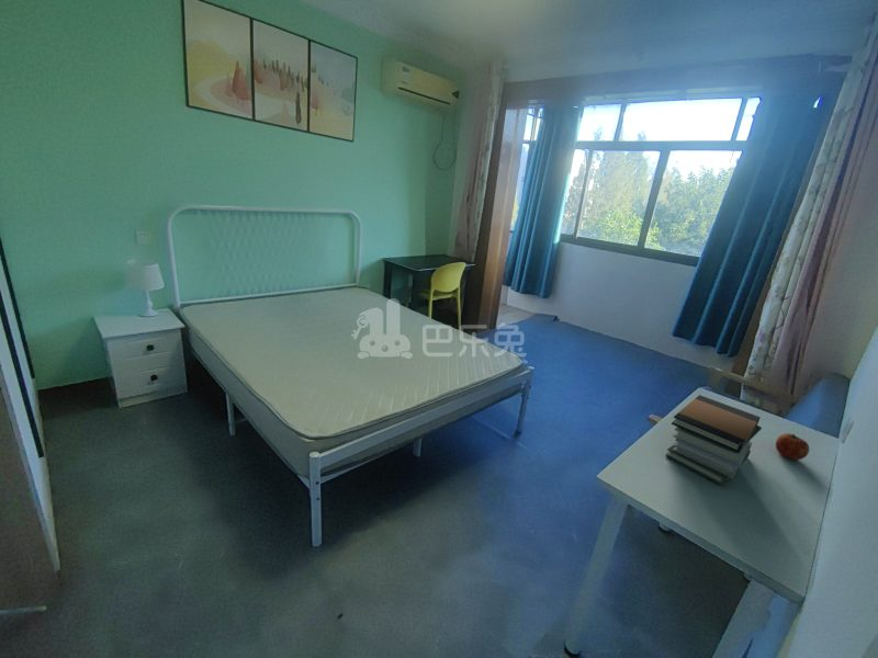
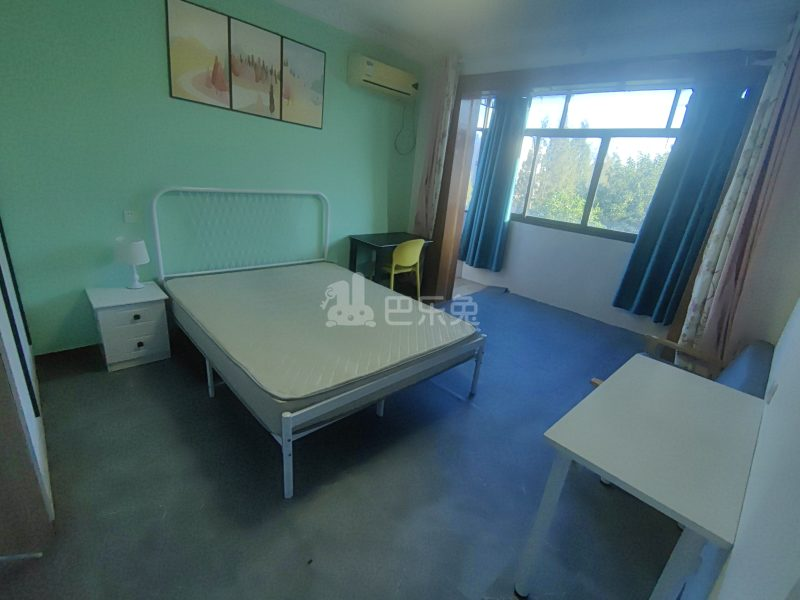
- book stack [664,394,763,486]
- fruit [775,432,810,461]
